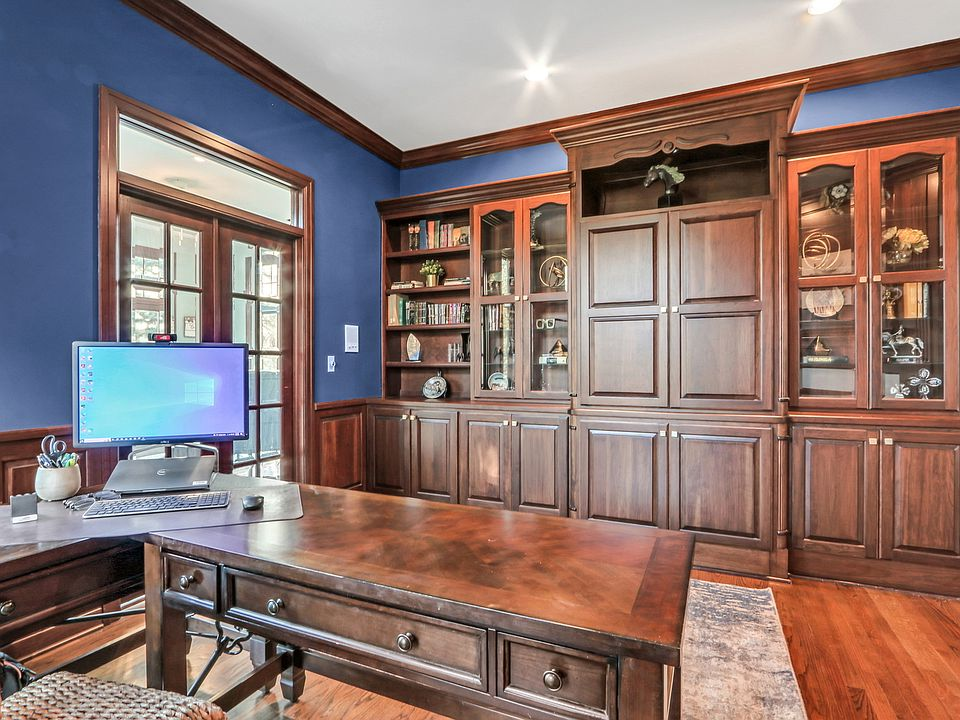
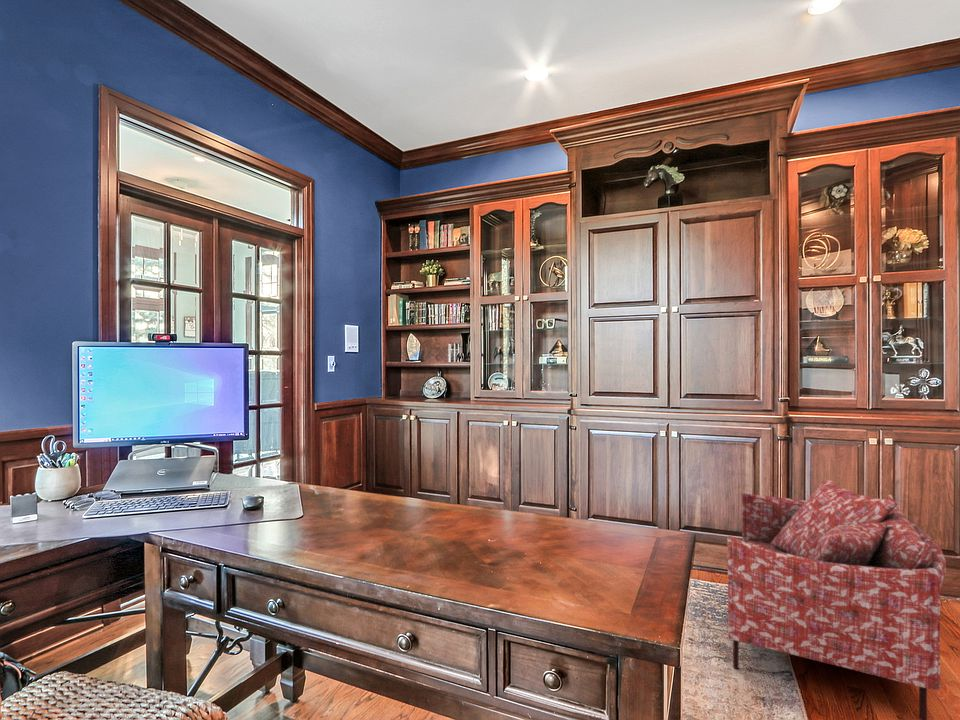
+ armchair [726,478,947,720]
